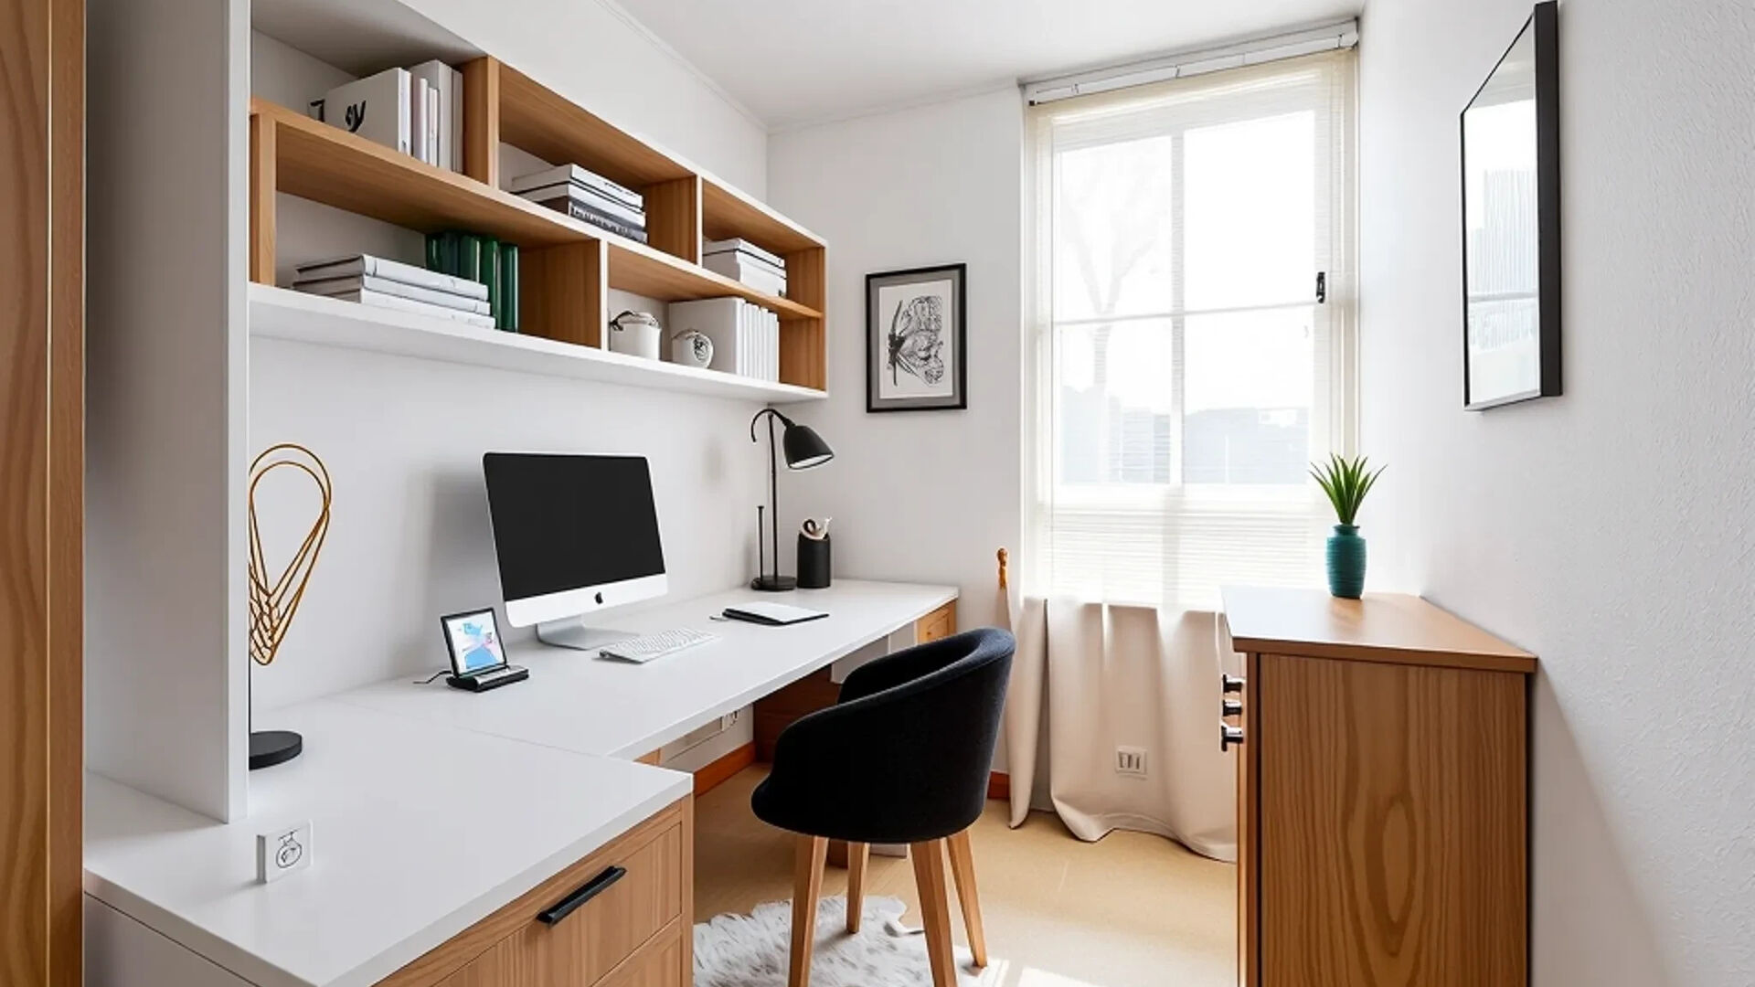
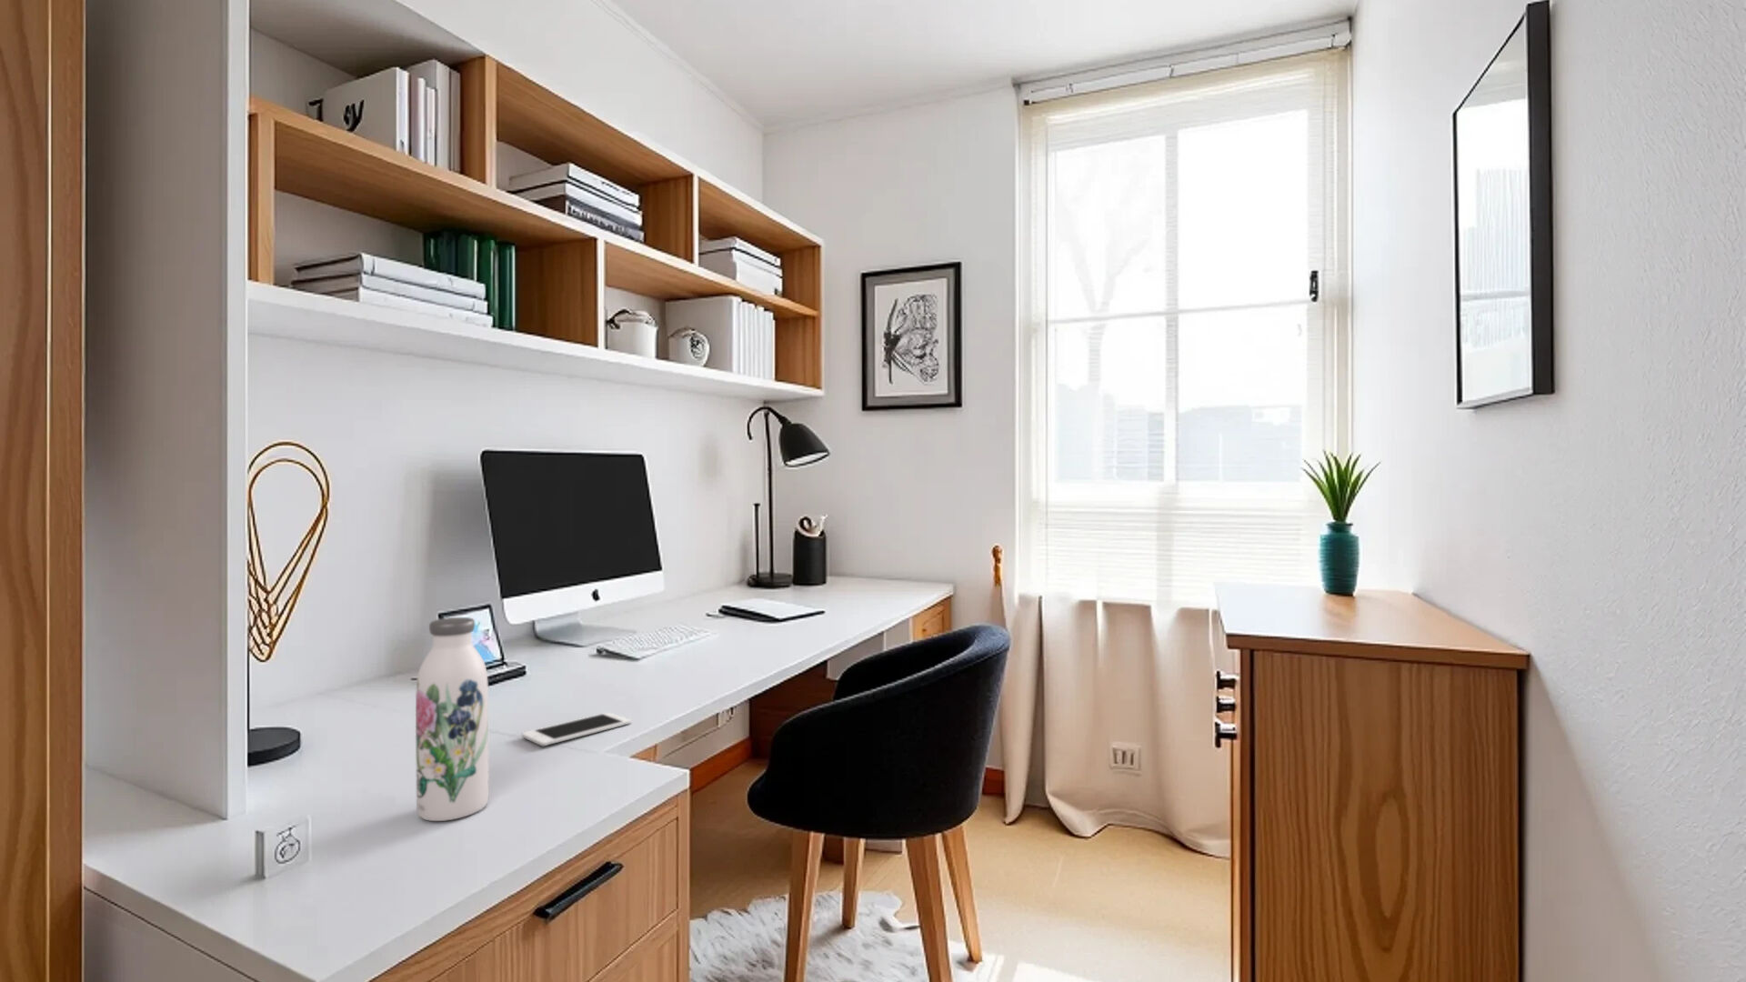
+ cell phone [522,712,632,747]
+ water bottle [415,616,489,823]
